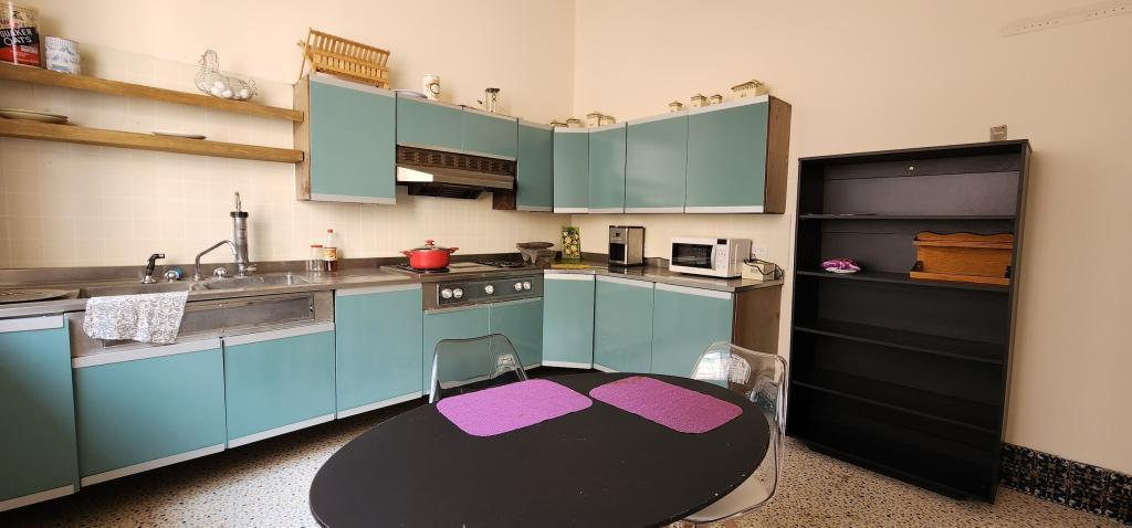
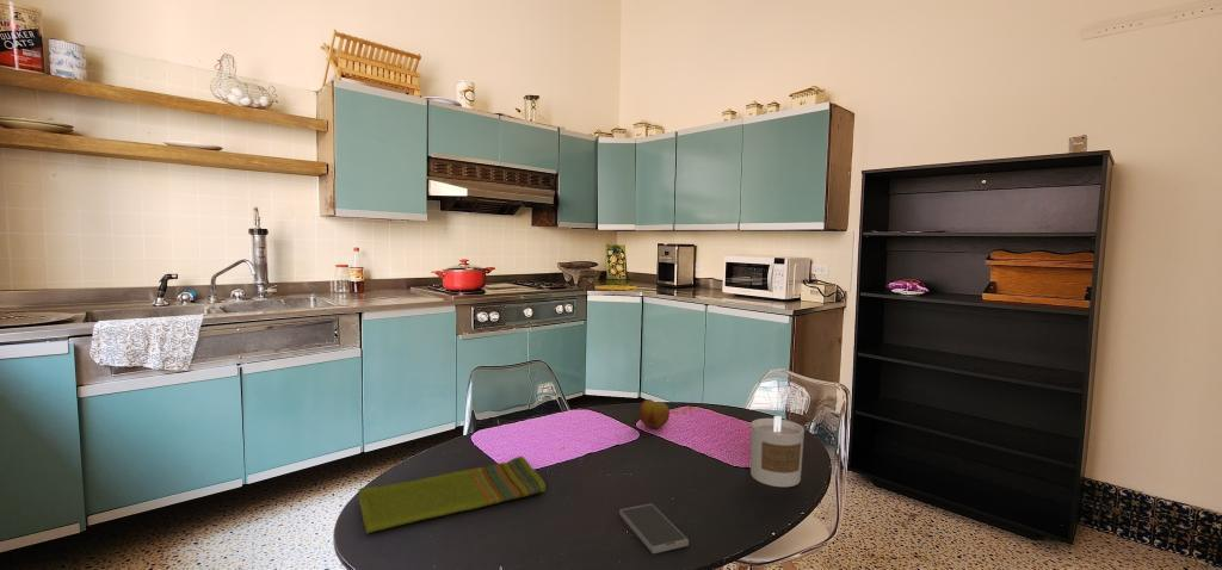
+ fruit [637,398,671,429]
+ smartphone [618,502,690,554]
+ candle [749,415,806,488]
+ dish towel [358,454,547,535]
